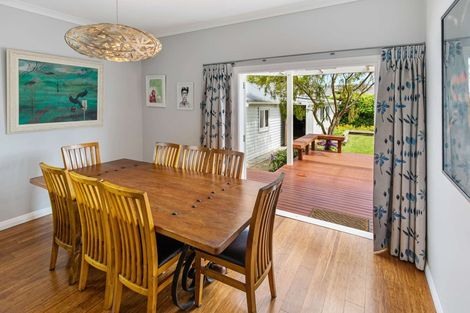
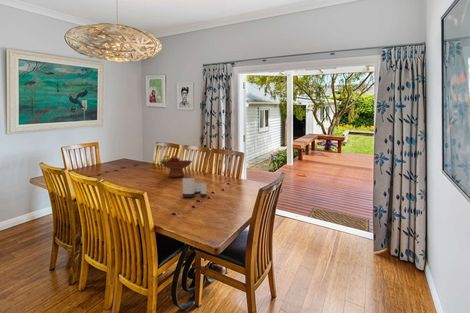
+ candle [182,177,207,198]
+ fruit bowl [159,154,193,178]
